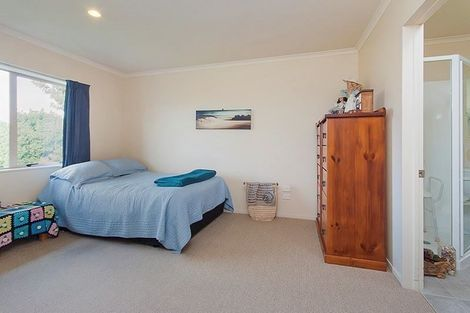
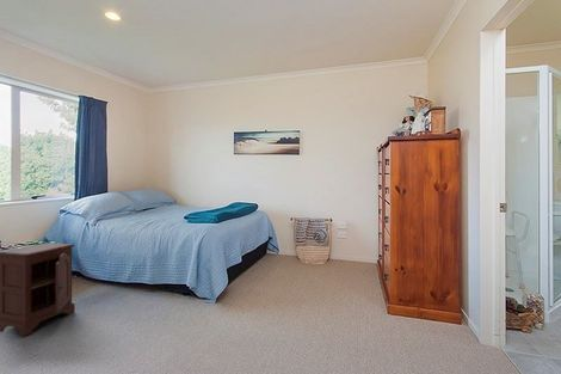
+ nightstand [0,241,76,337]
